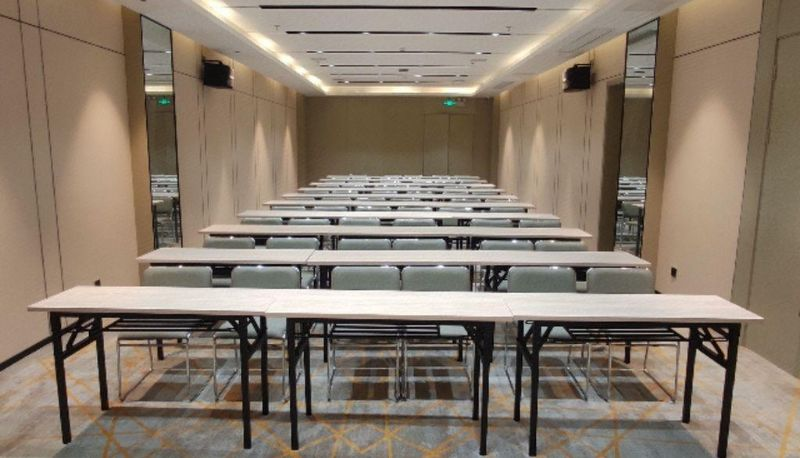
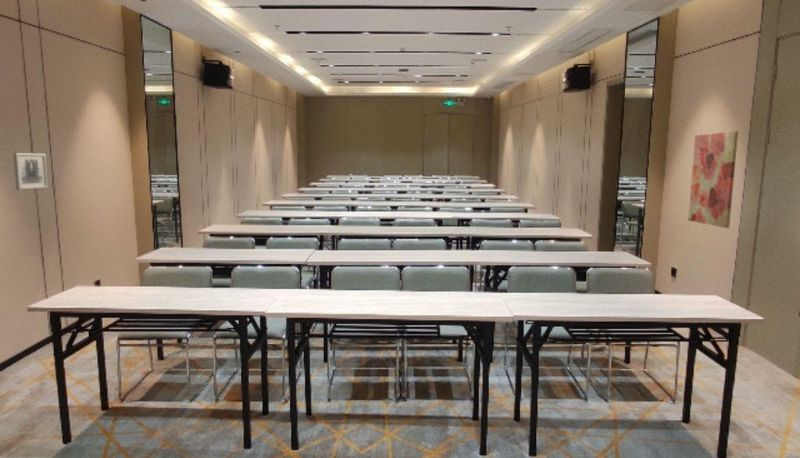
+ wall art [687,130,739,229]
+ wall art [13,152,49,191]
